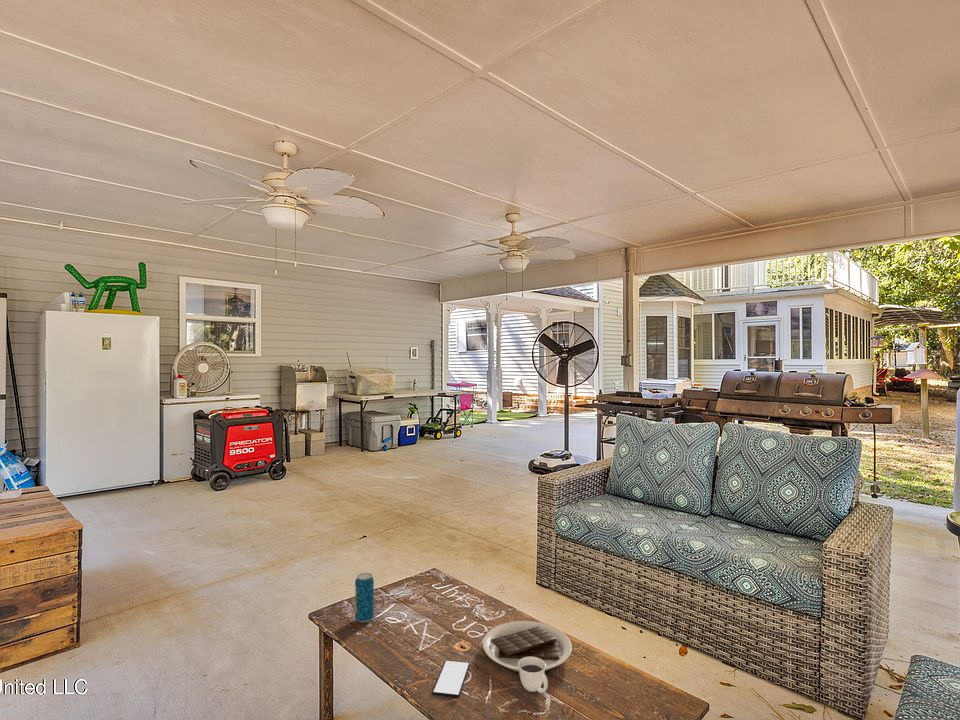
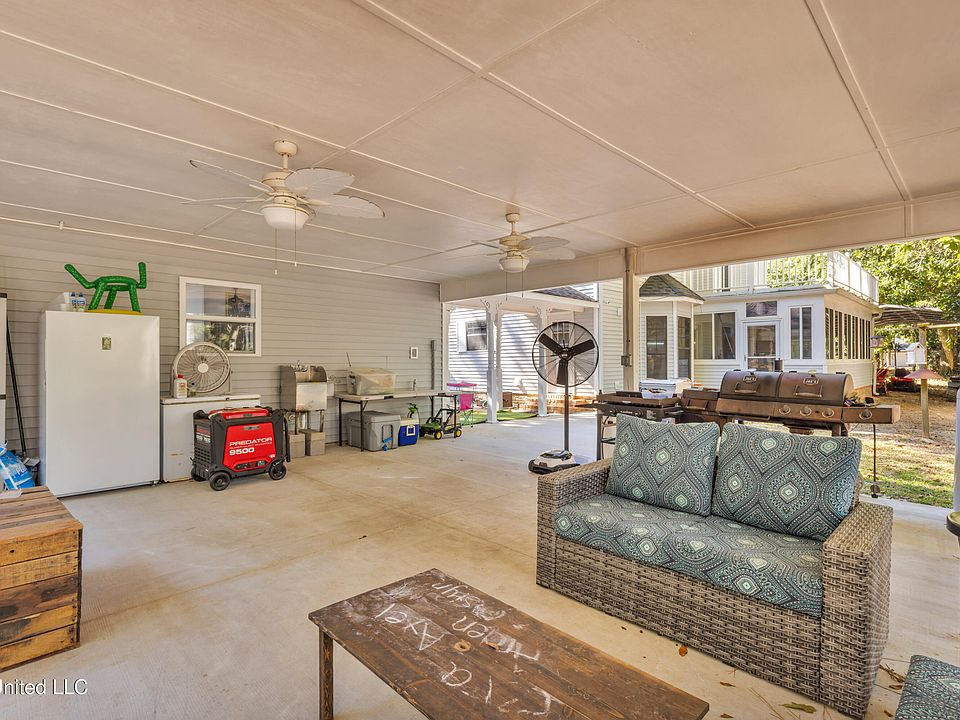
- placemat [432,620,573,698]
- beverage can [354,572,375,623]
